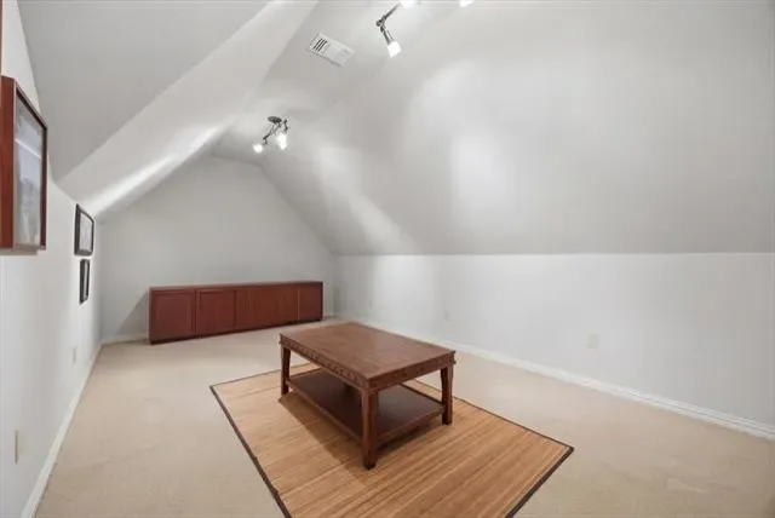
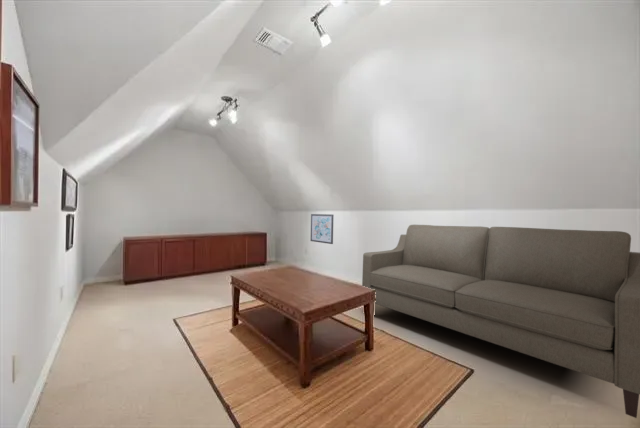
+ wall art [310,213,335,245]
+ sofa [361,224,640,419]
